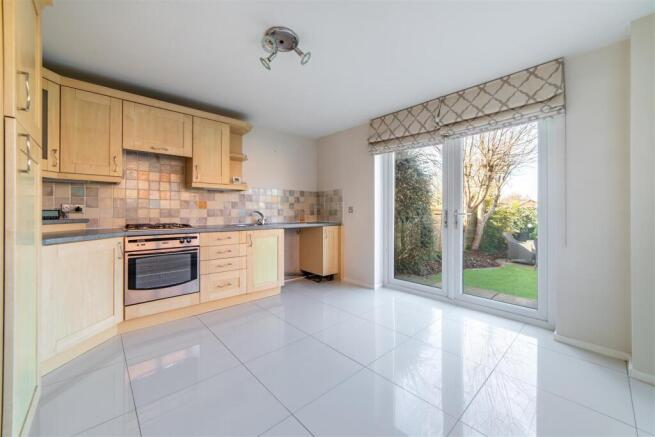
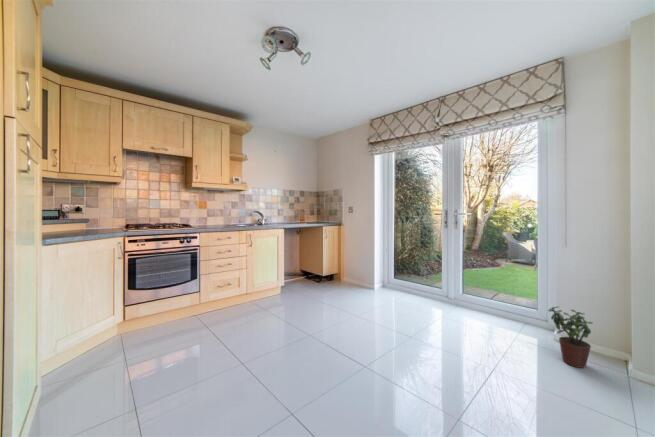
+ potted plant [547,305,594,369]
